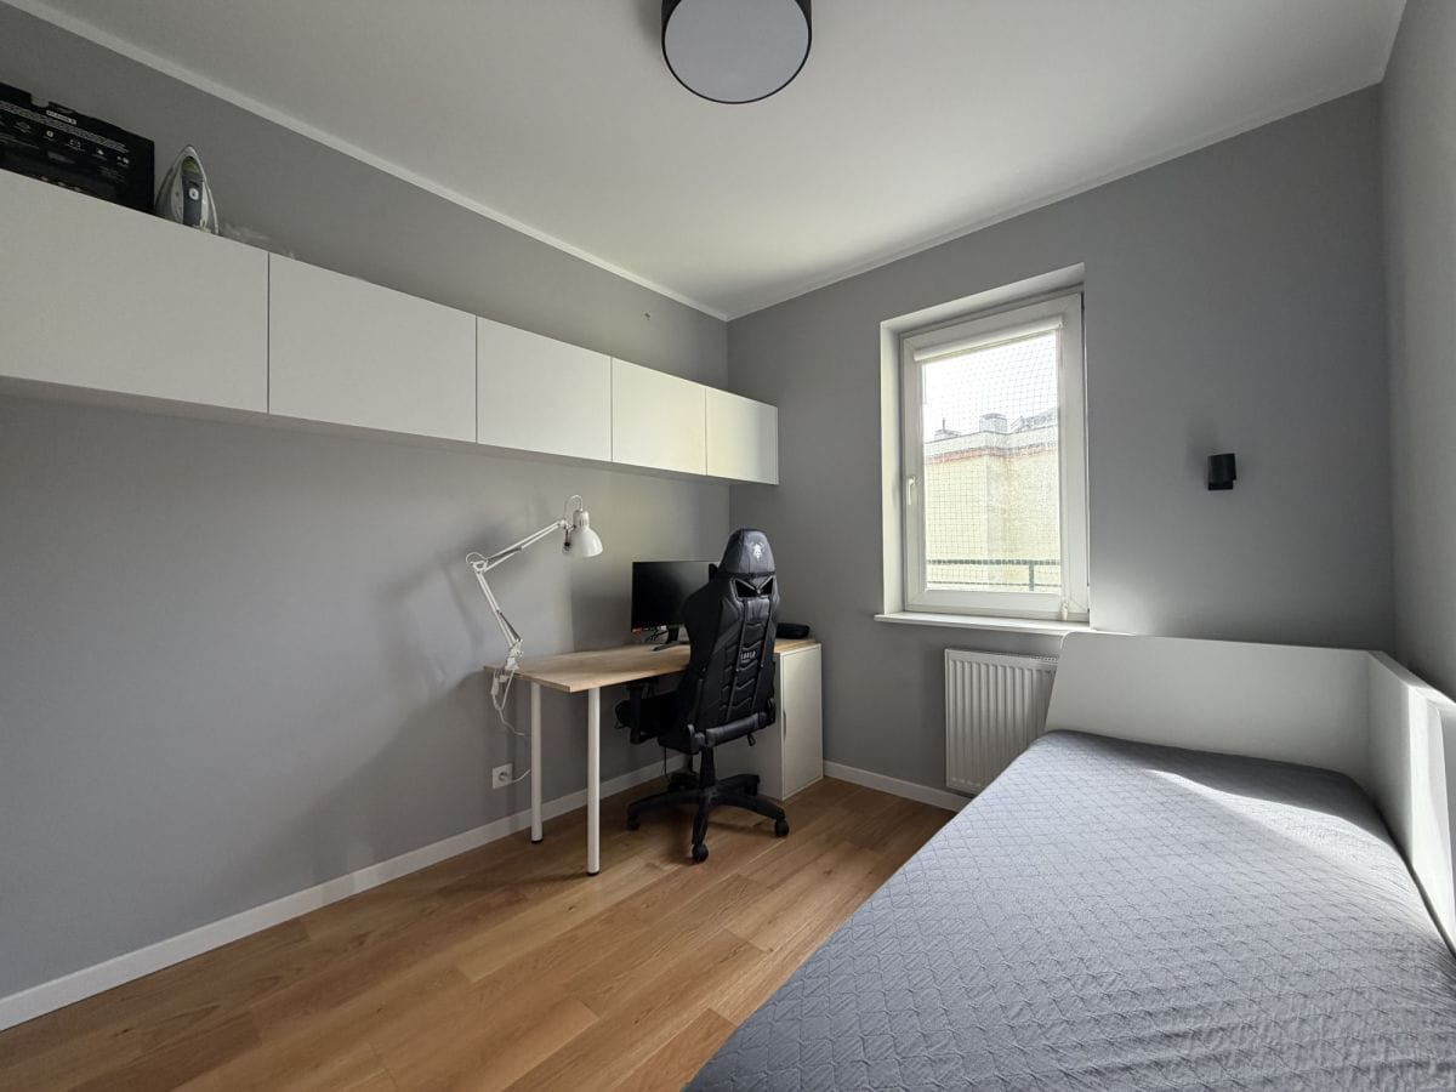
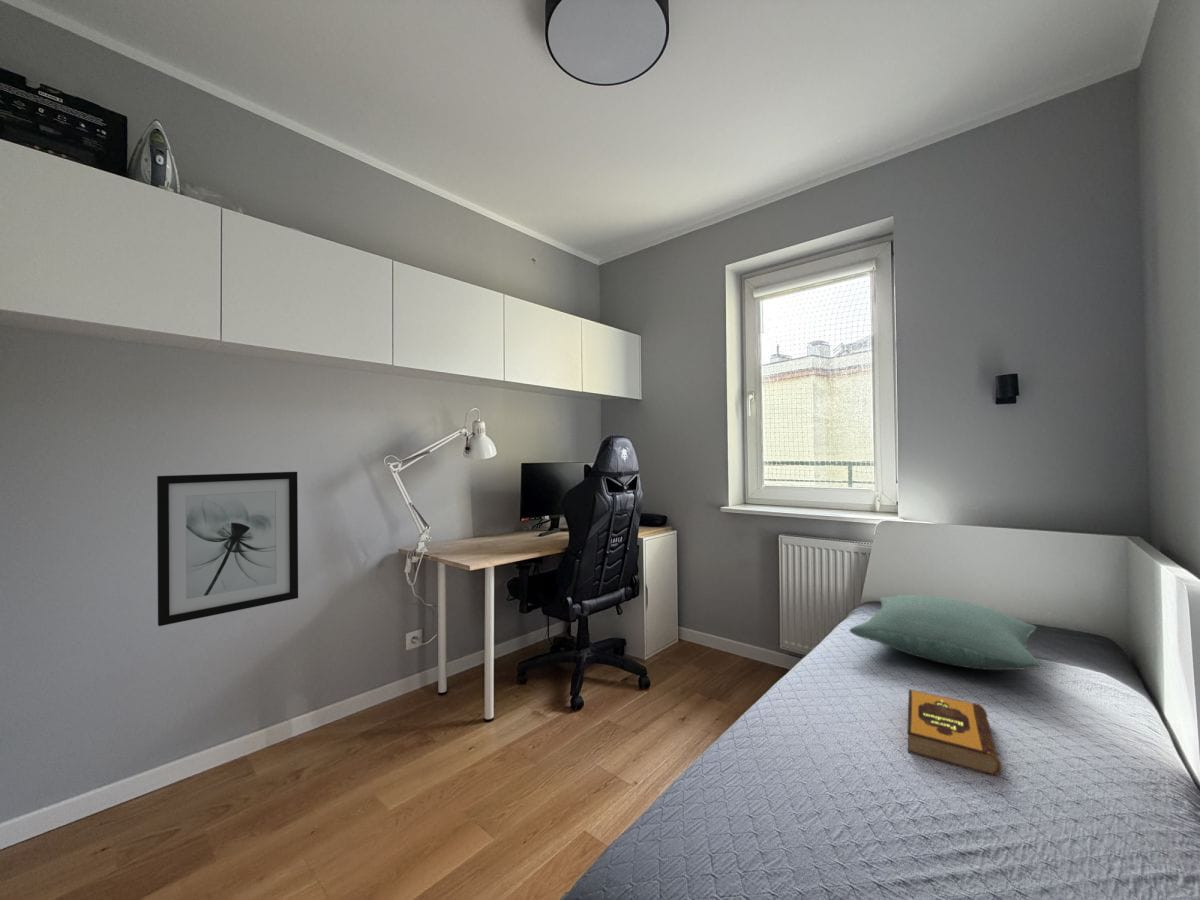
+ wall art [156,471,299,627]
+ pillow [848,594,1041,671]
+ hardback book [907,688,1002,777]
